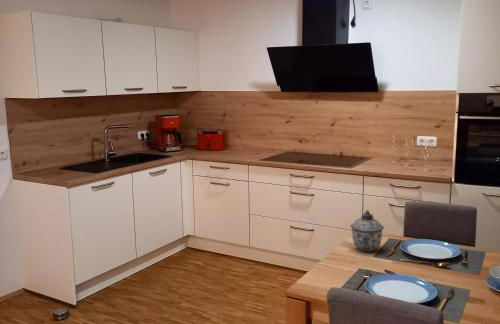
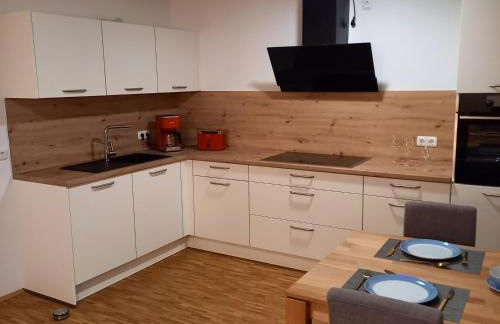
- lidded jar [350,209,385,252]
